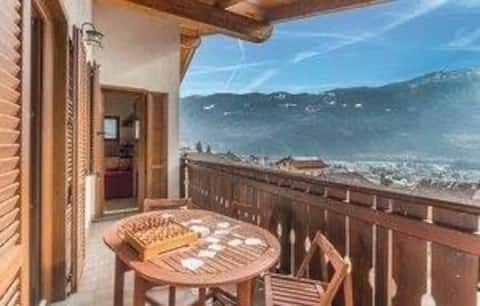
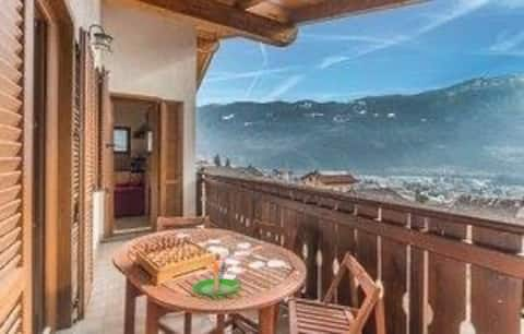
+ candle [192,258,241,296]
